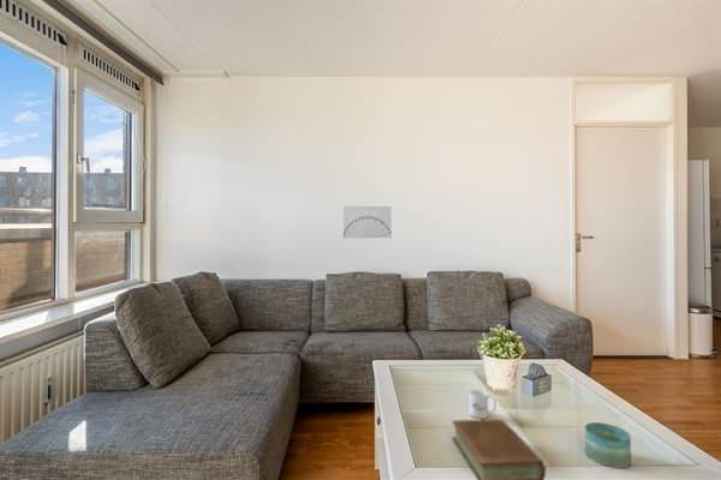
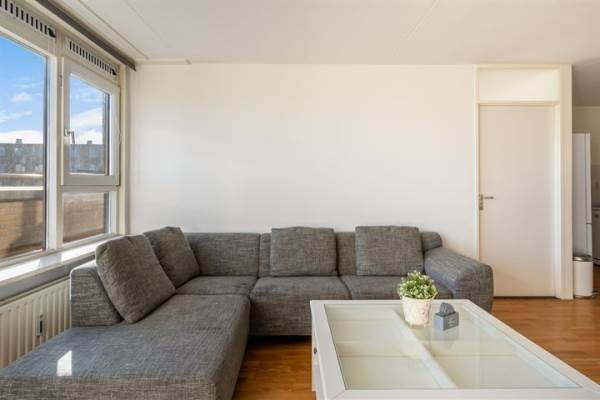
- mug [467,389,497,420]
- candle [584,421,632,469]
- wall art [342,205,392,239]
- book [451,418,547,480]
